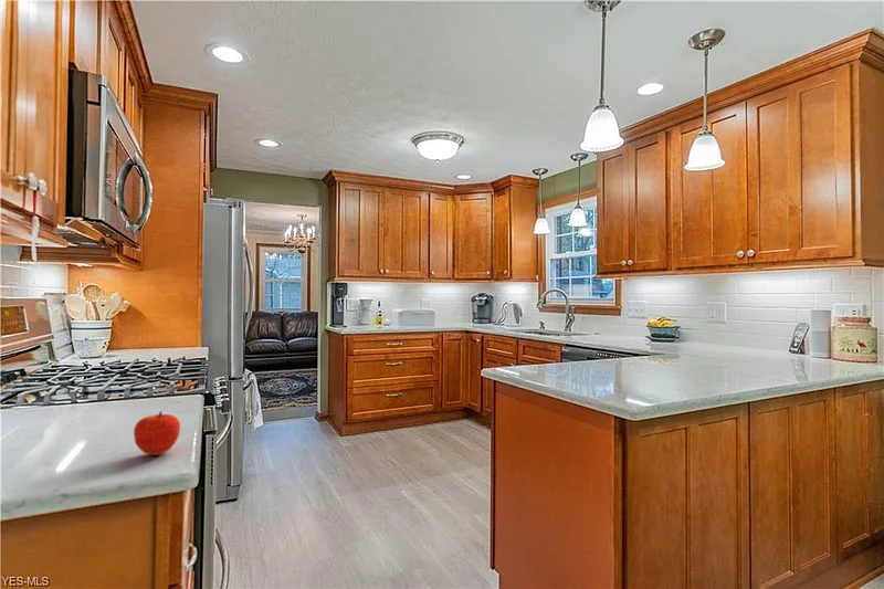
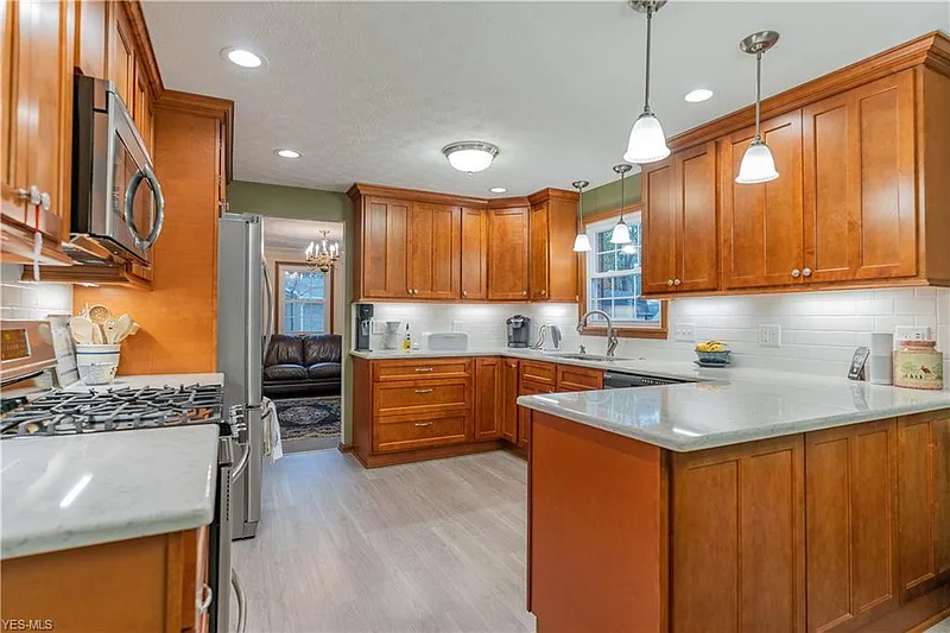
- fruit [133,410,181,456]
